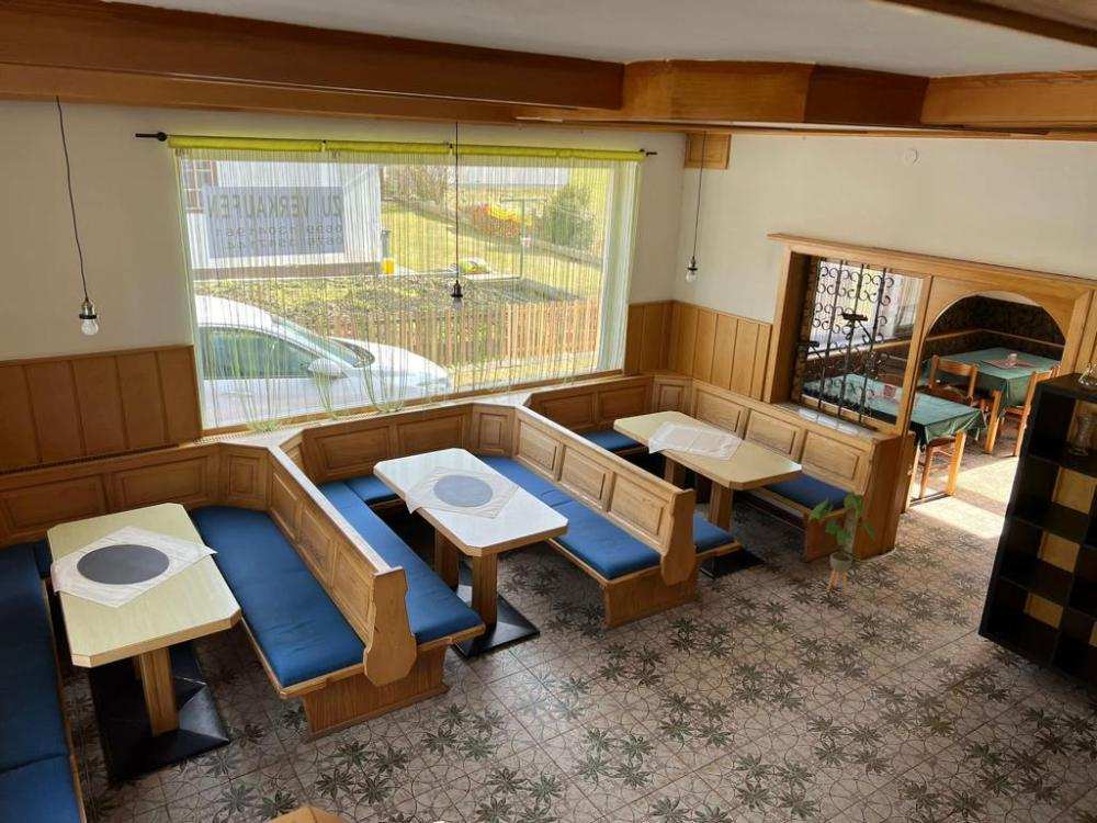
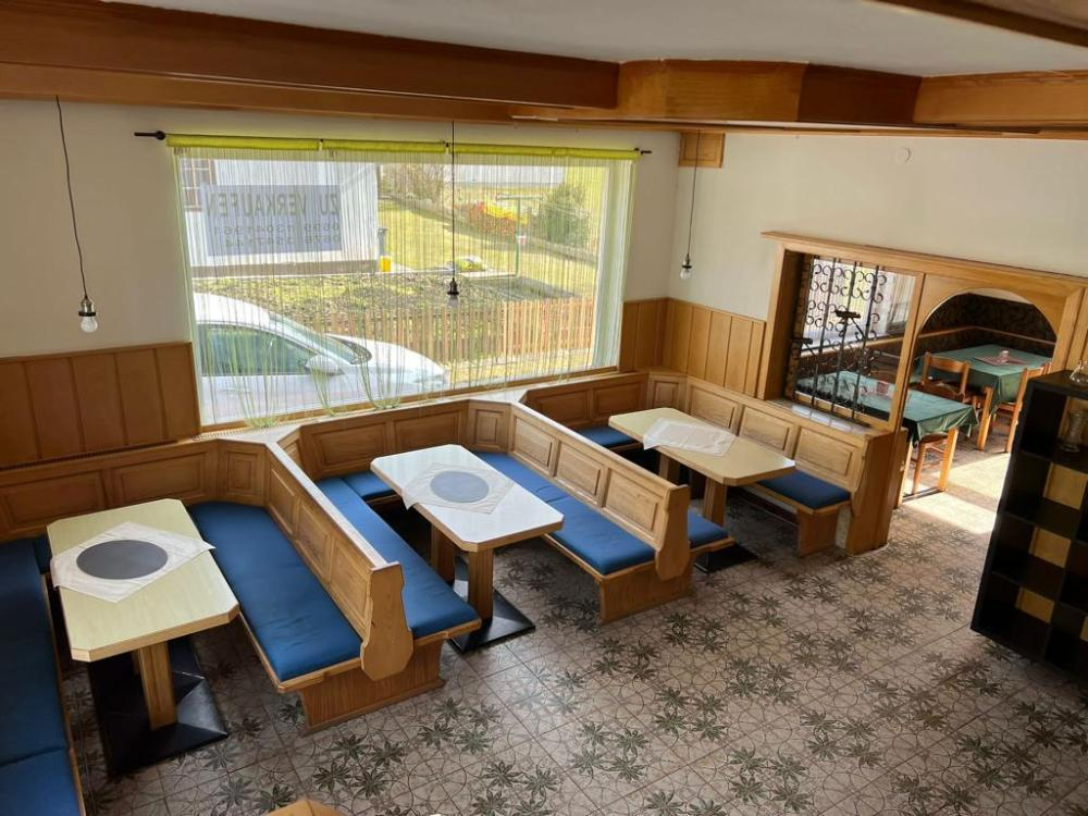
- house plant [807,489,877,597]
